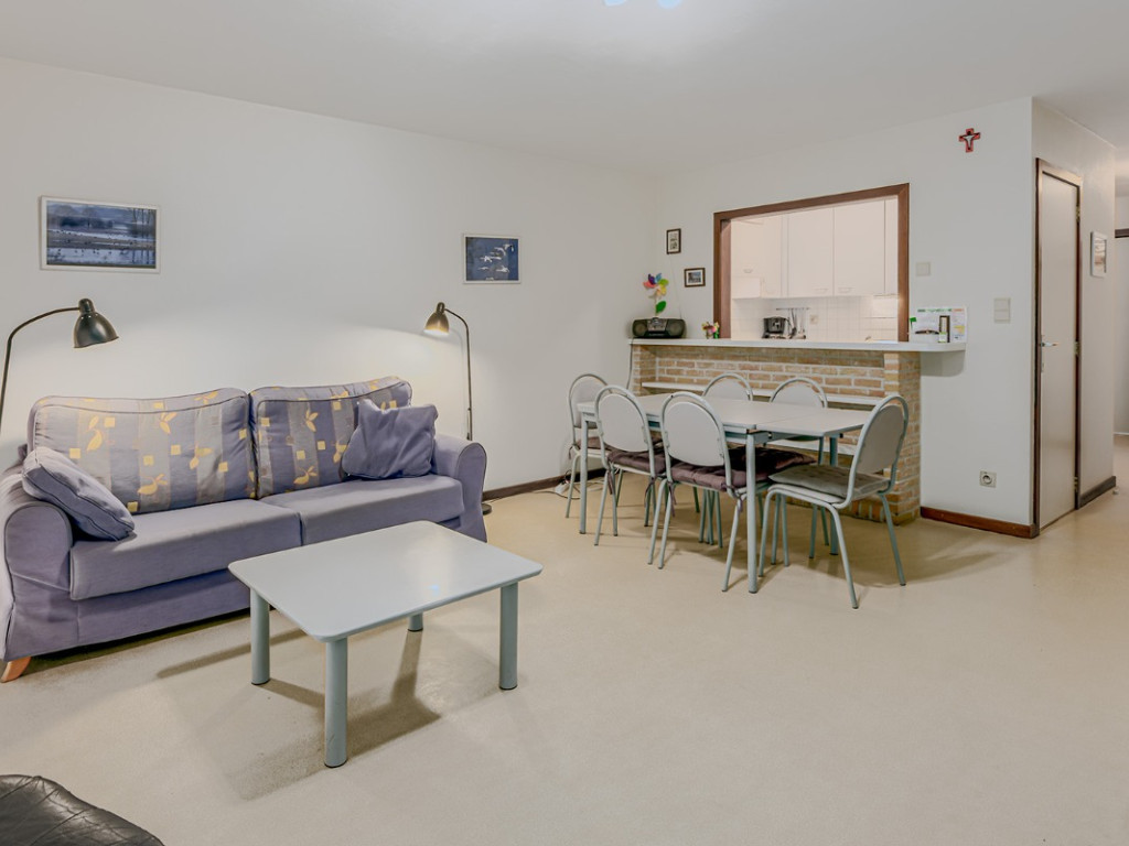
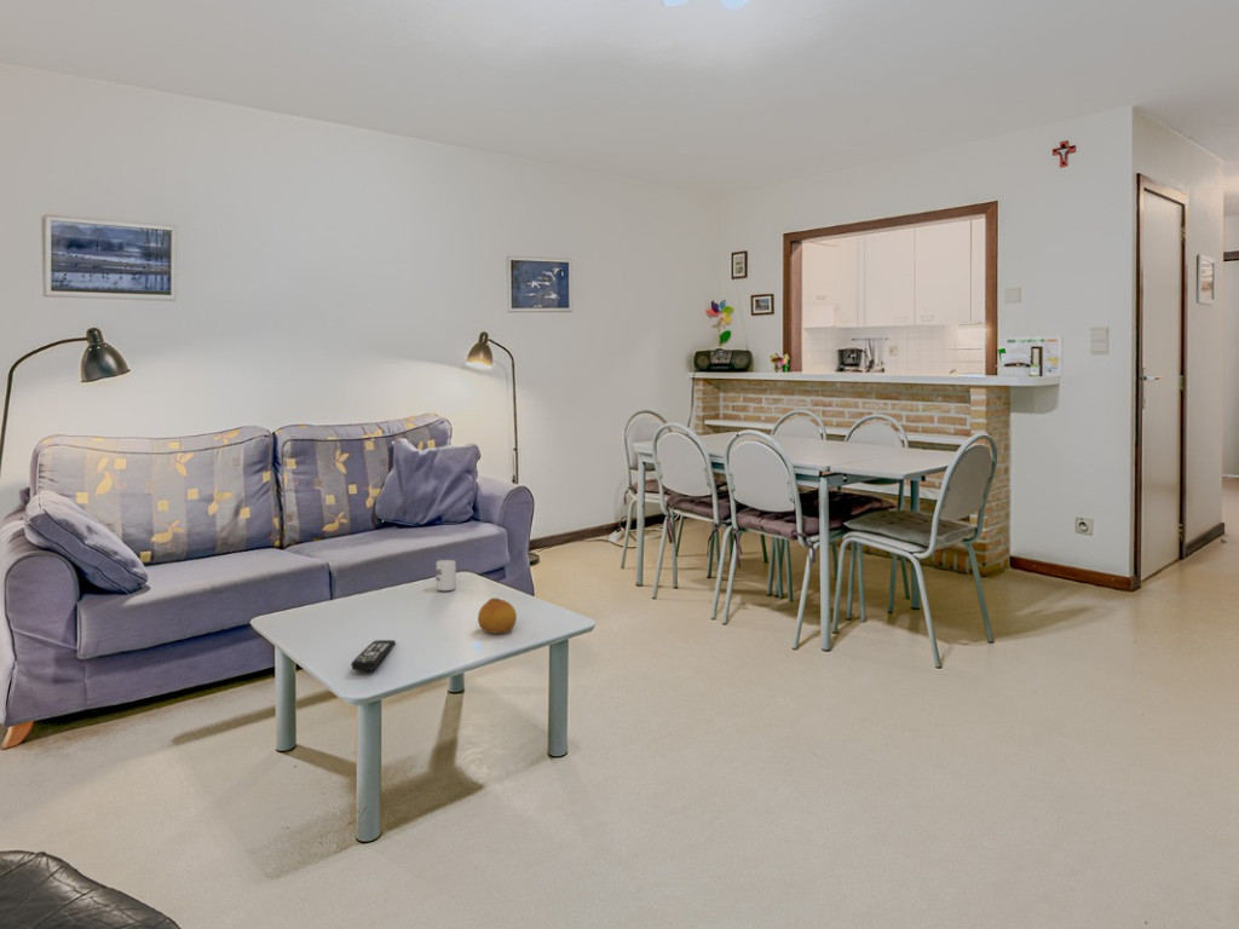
+ remote control [350,639,397,671]
+ fruit [477,596,518,635]
+ cup [434,559,457,592]
